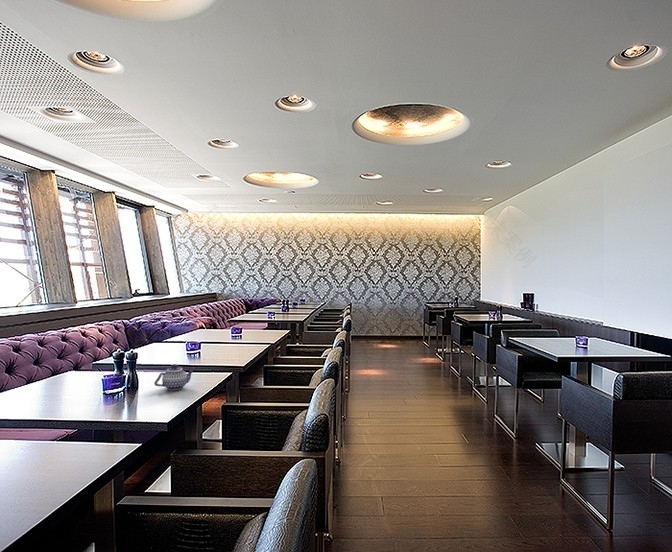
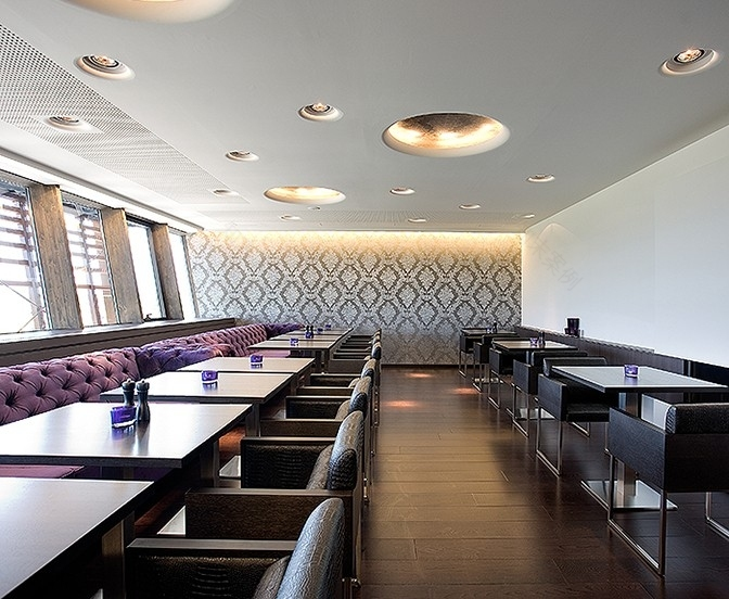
- teapot [153,363,195,391]
